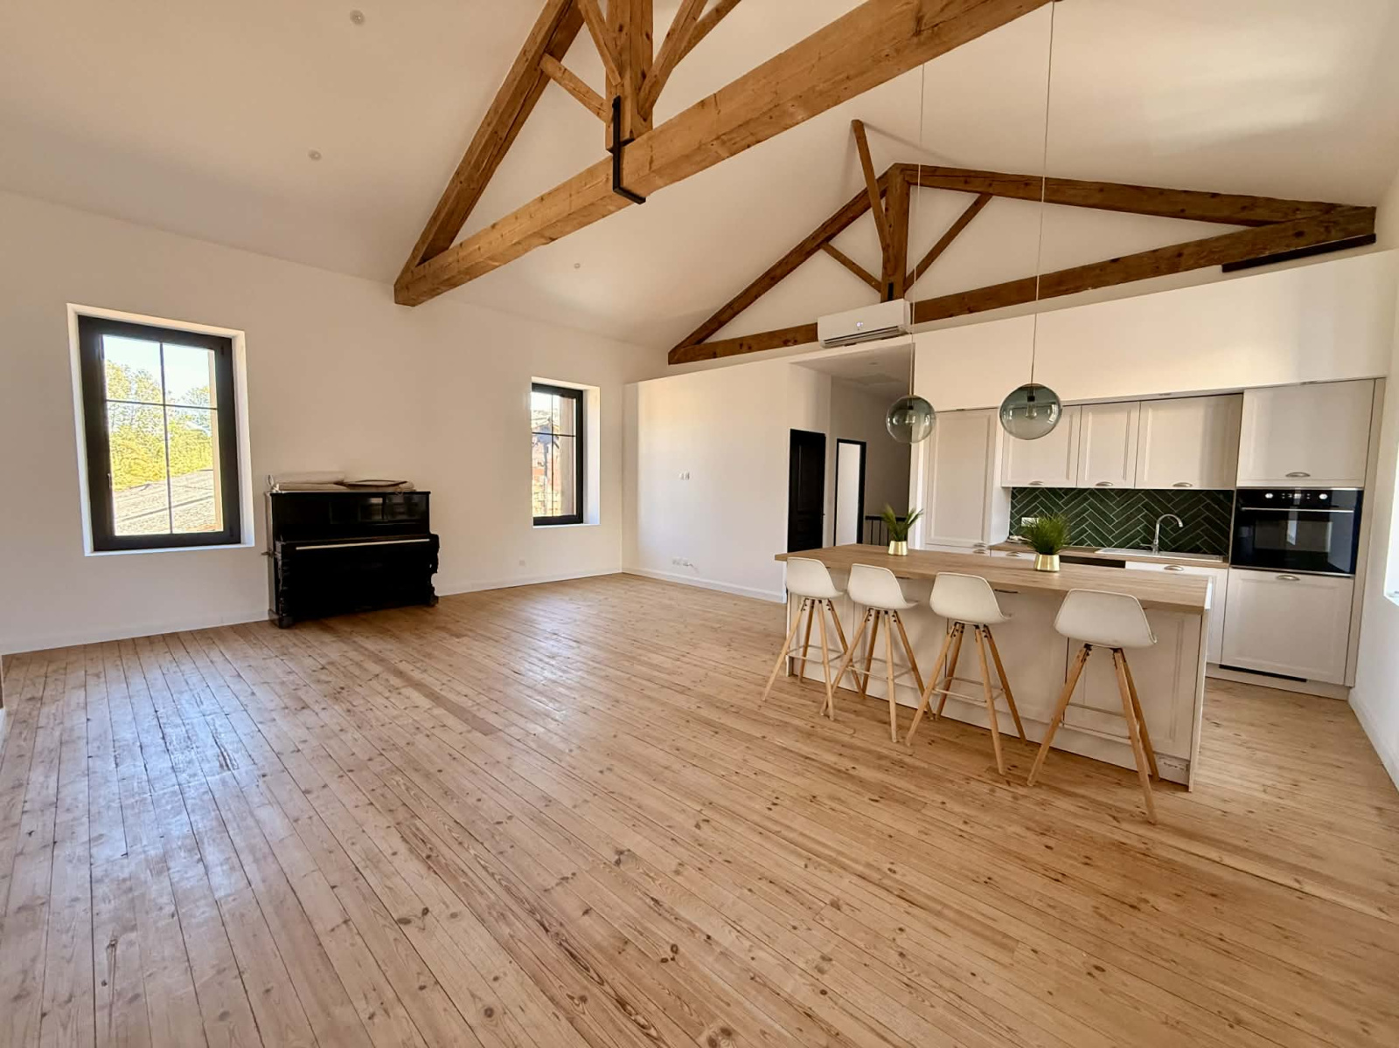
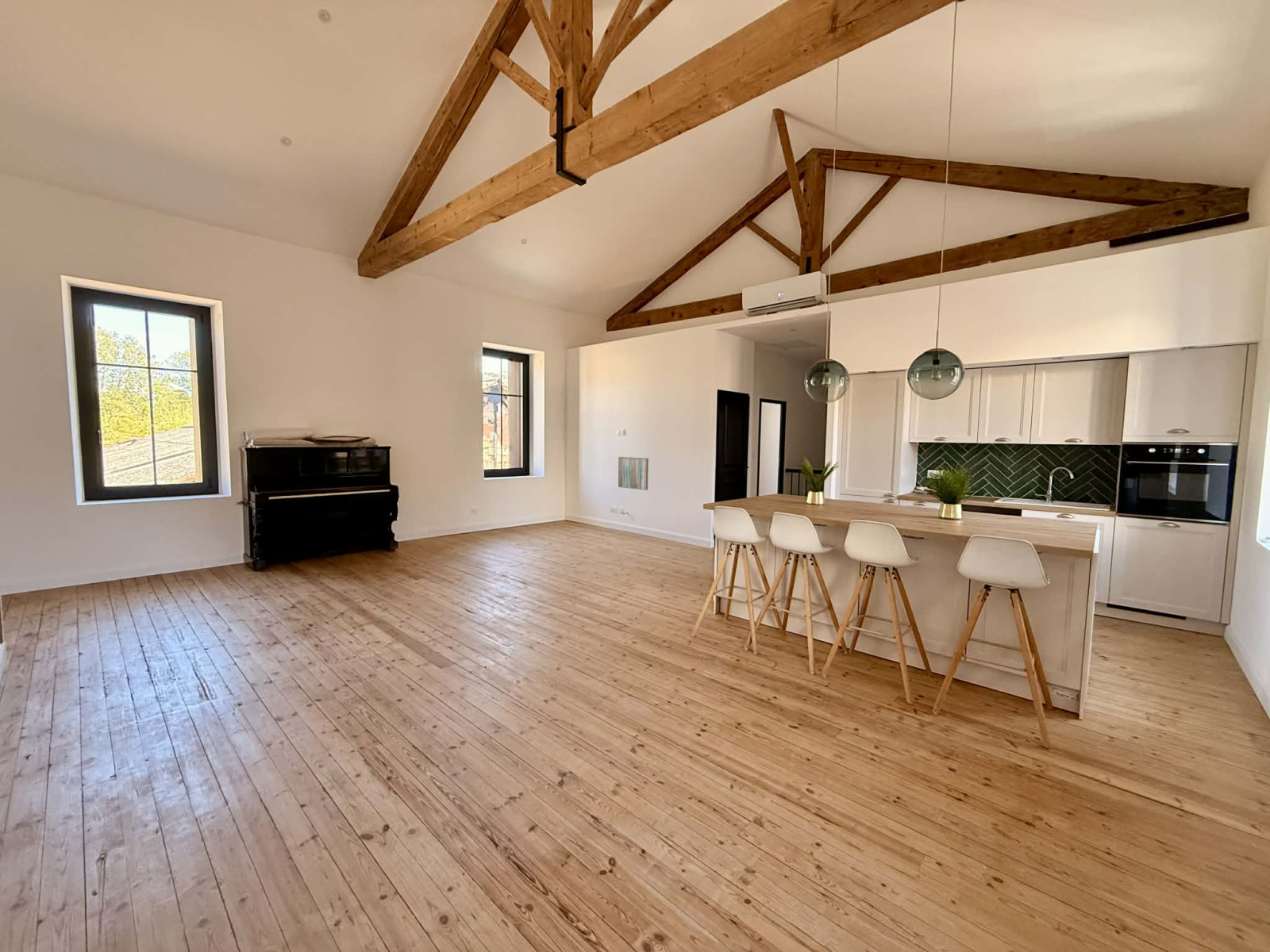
+ wall art [618,456,649,491]
